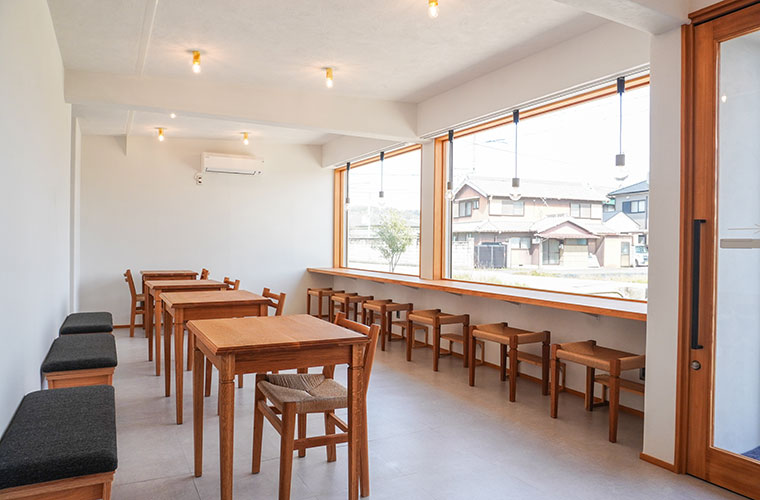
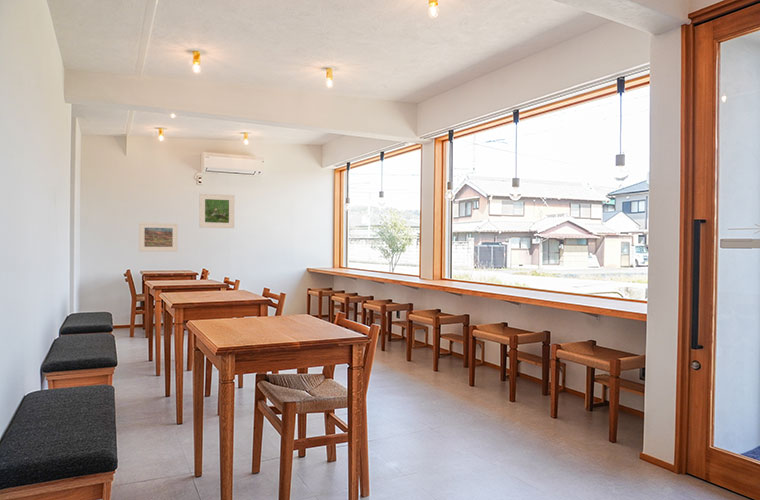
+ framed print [138,222,179,253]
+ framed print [198,192,235,229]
